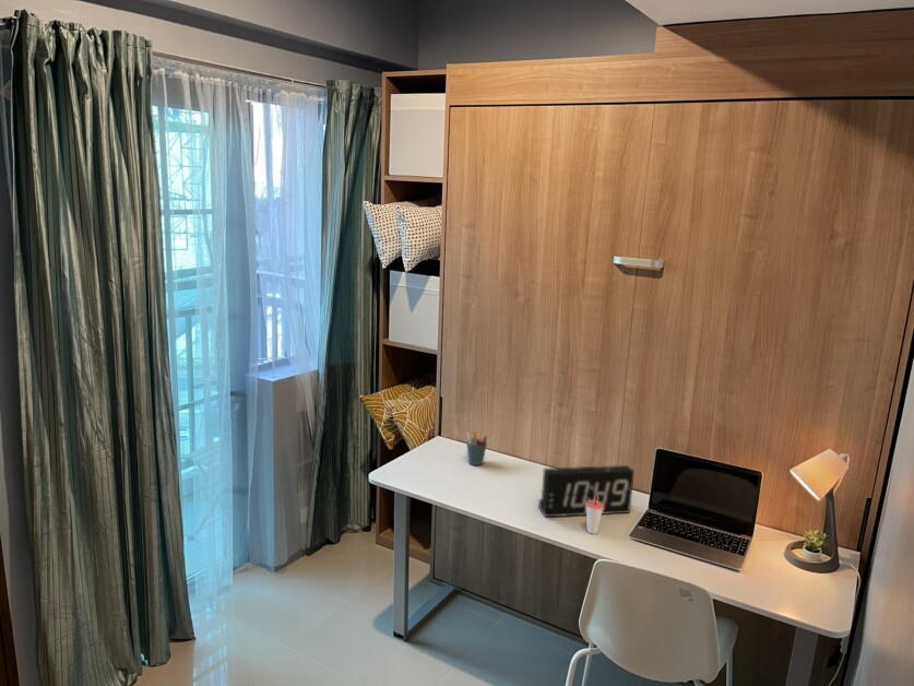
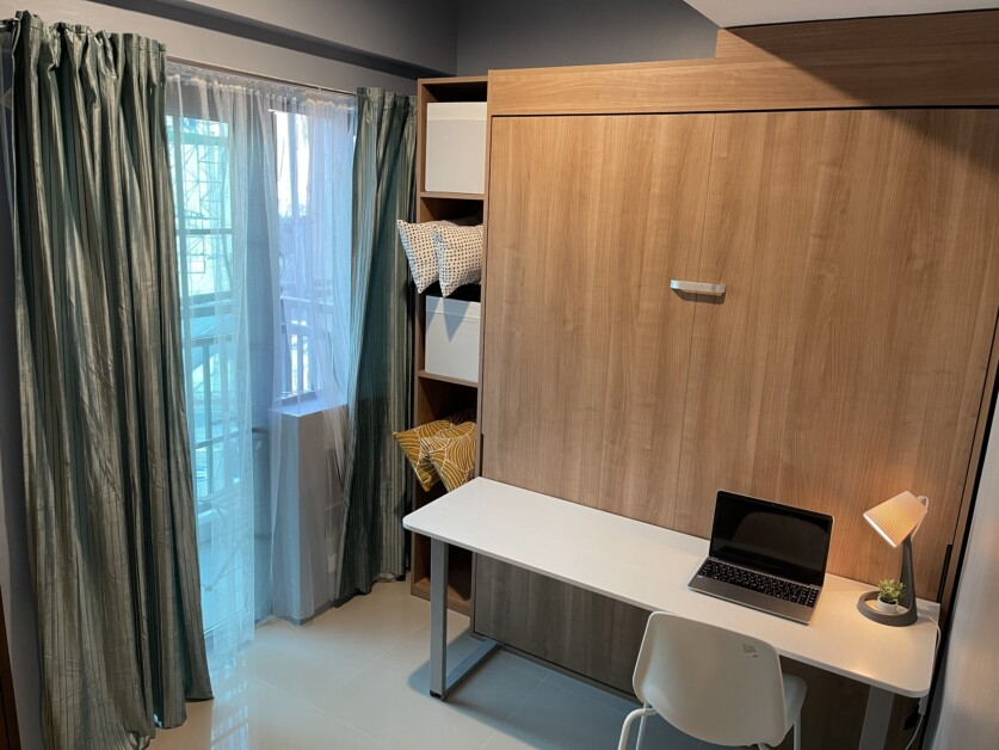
- pen holder [465,430,488,466]
- alarm clock [537,464,636,518]
- cup [585,496,604,535]
